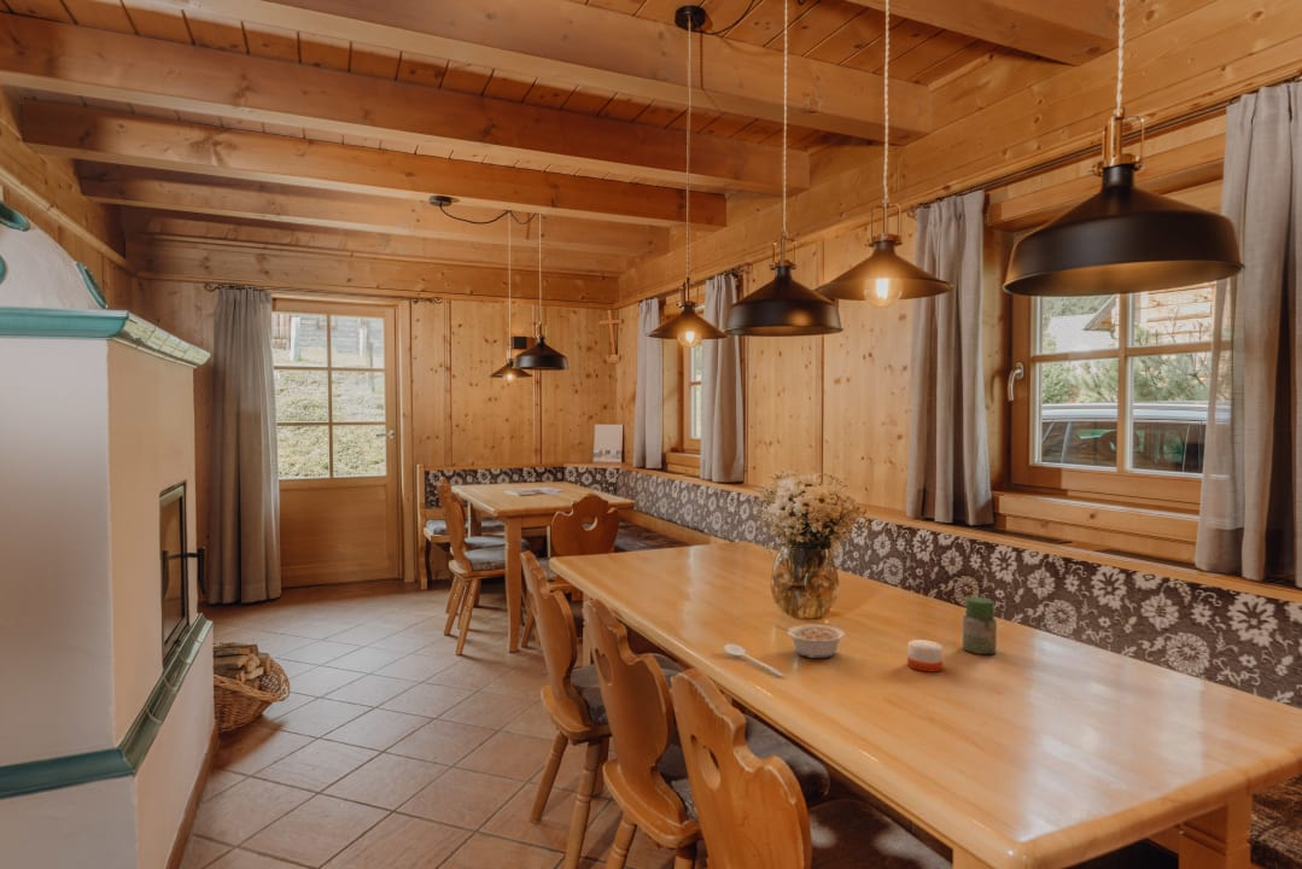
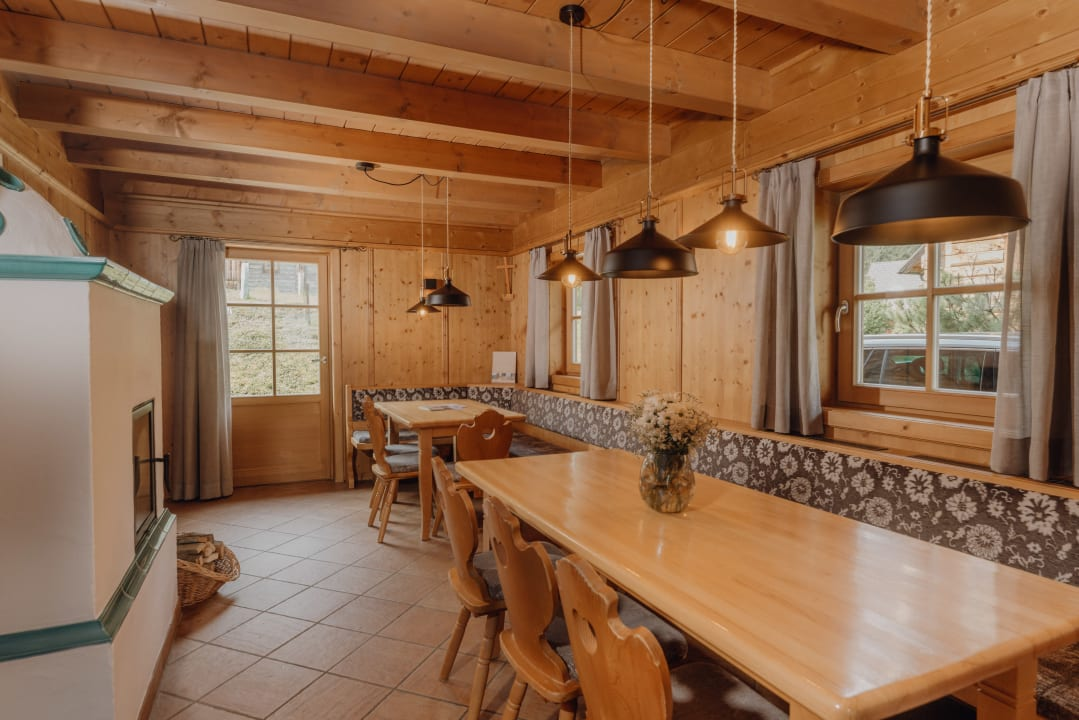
- jar [962,596,998,655]
- legume [775,624,846,659]
- candle [906,635,944,673]
- stirrer [723,643,784,677]
